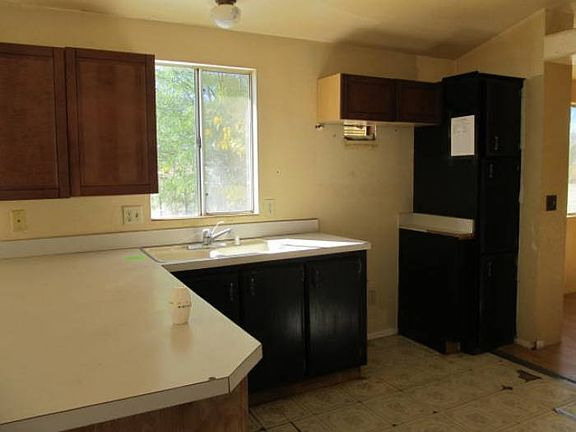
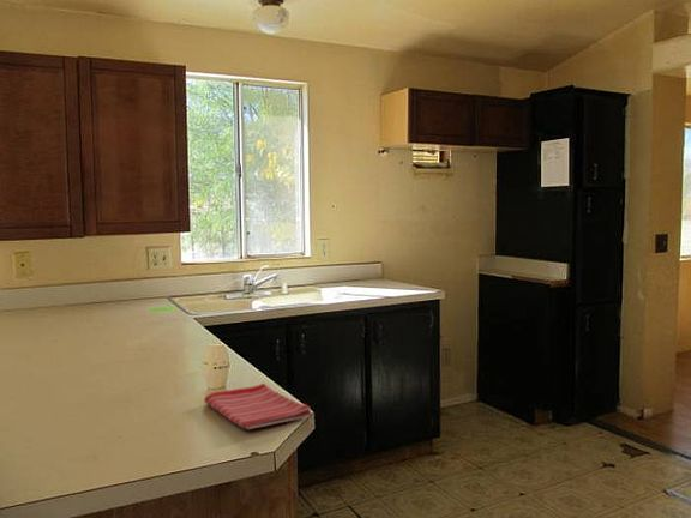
+ dish towel [203,383,313,430]
